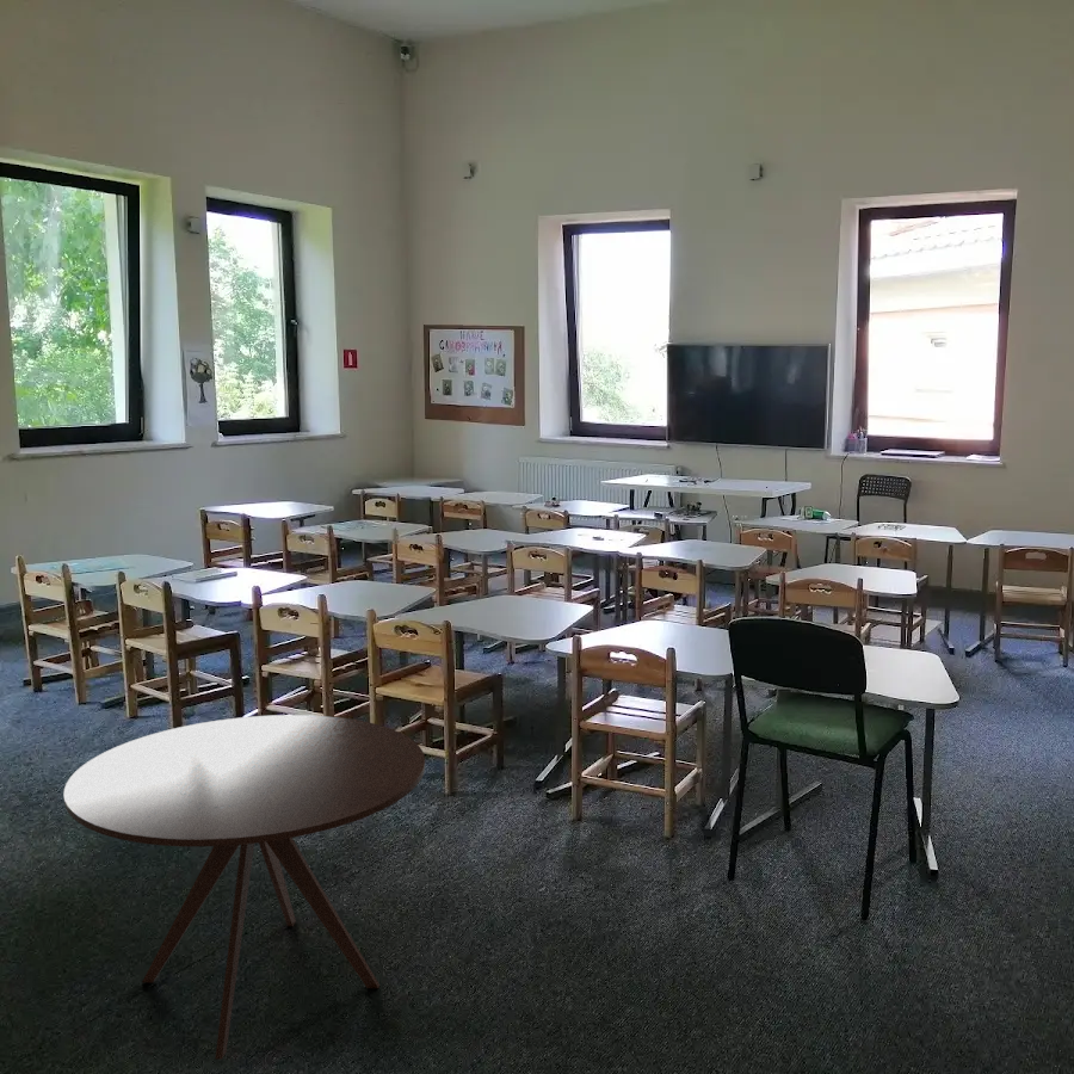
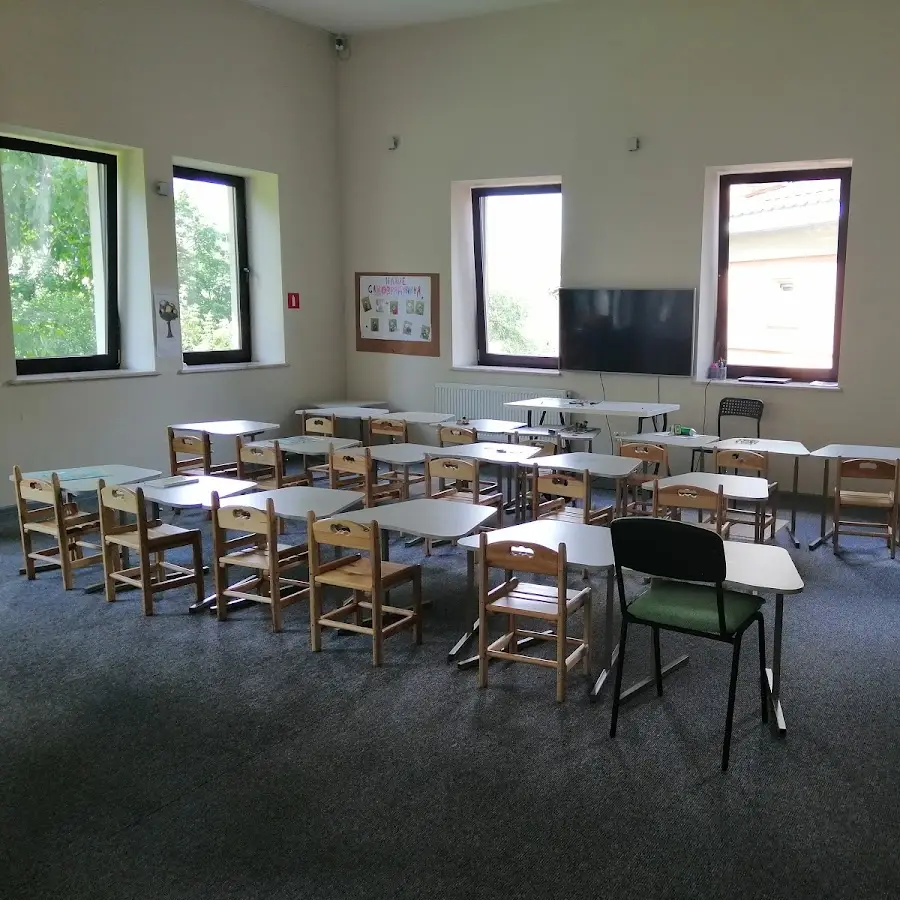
- round table [63,714,426,1061]
